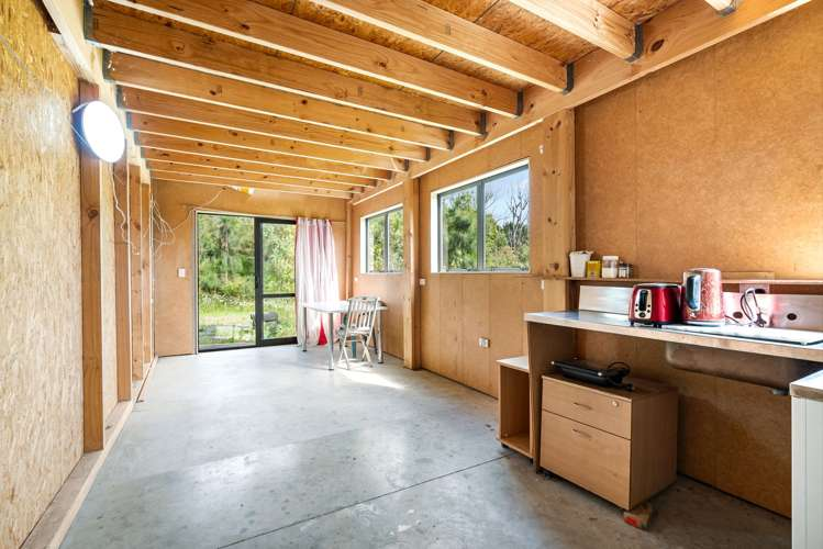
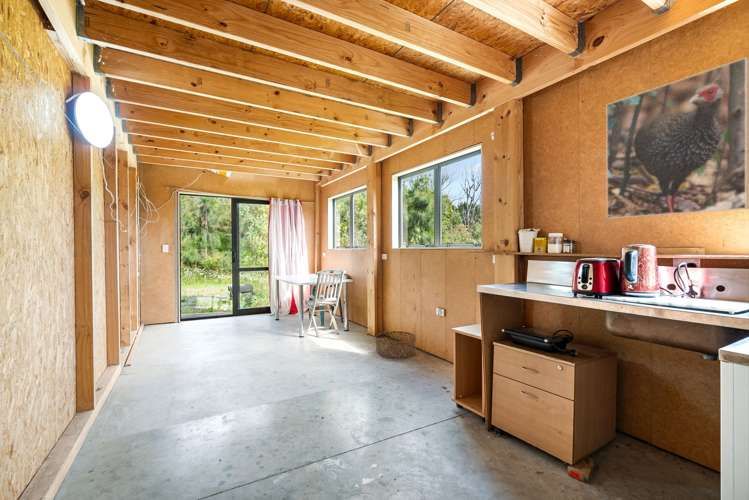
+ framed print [606,56,749,220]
+ basket [374,330,417,360]
